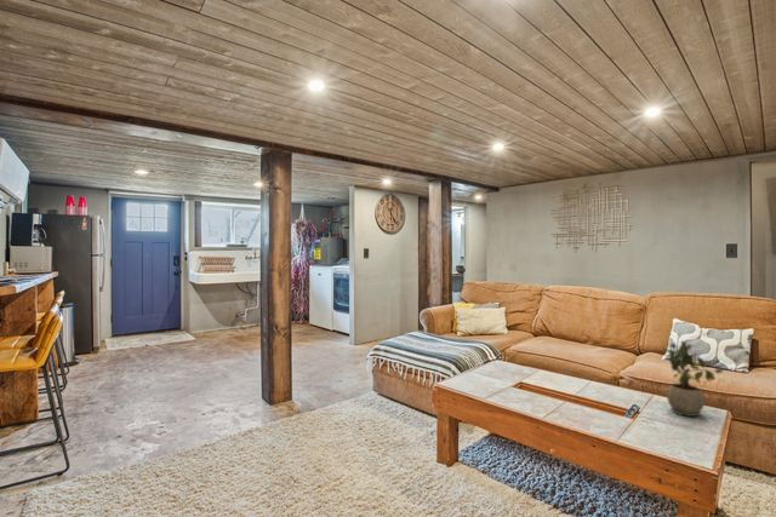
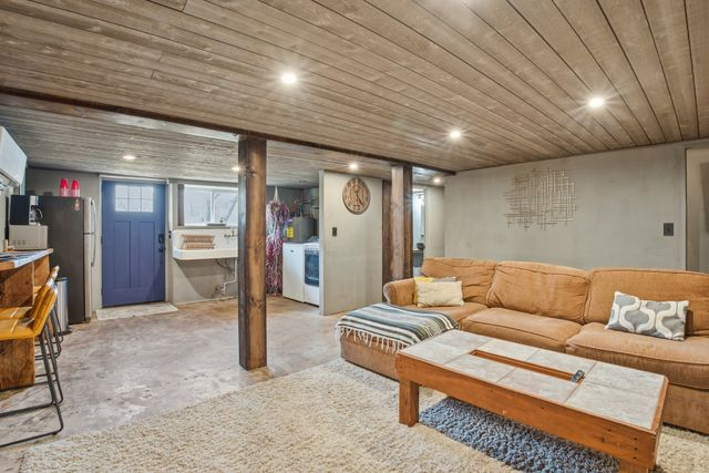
- potted plant [663,339,724,418]
